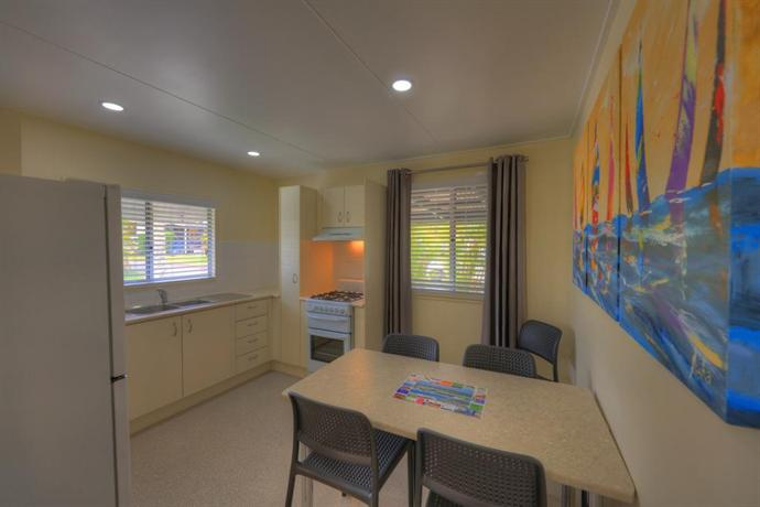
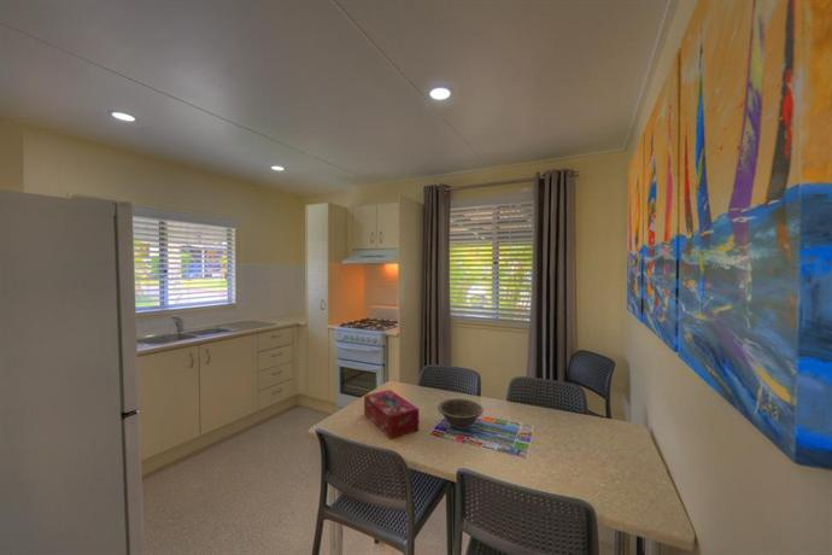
+ tissue box [363,388,420,440]
+ decorative bowl [436,397,485,431]
